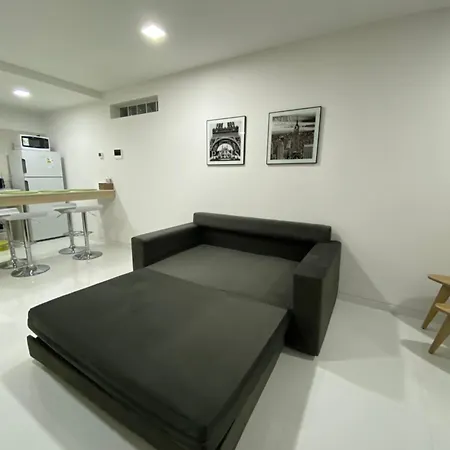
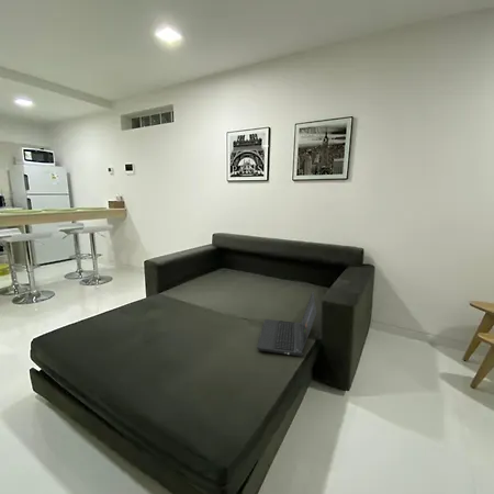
+ laptop computer [256,290,317,357]
